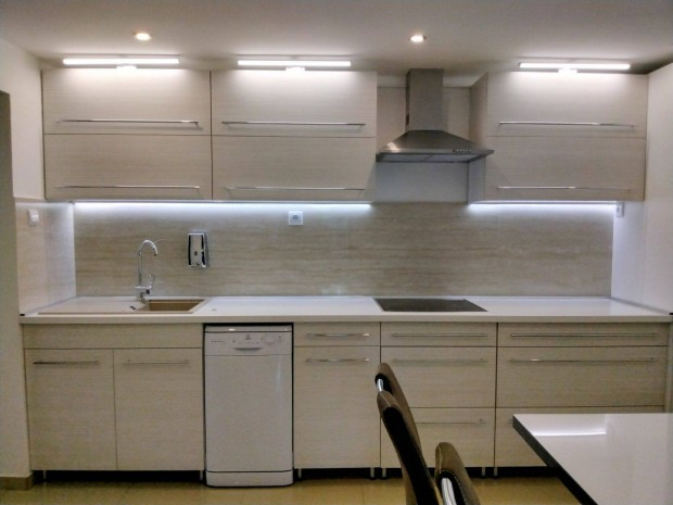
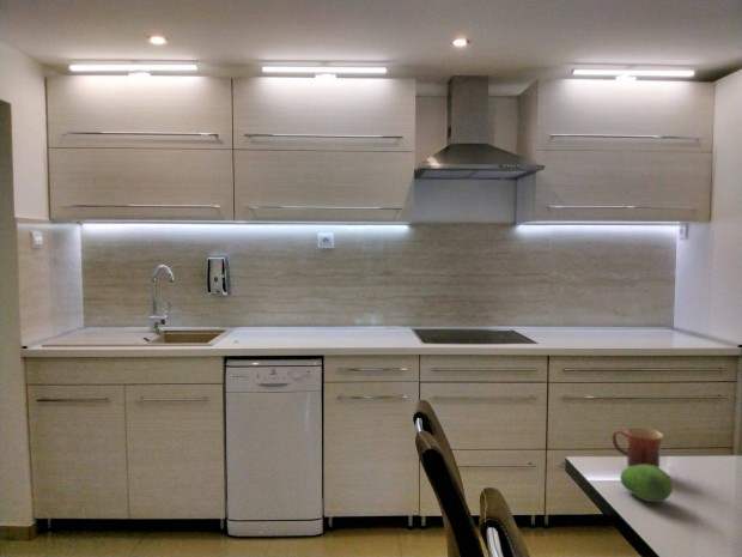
+ mug [612,426,665,468]
+ fruit [619,465,674,503]
